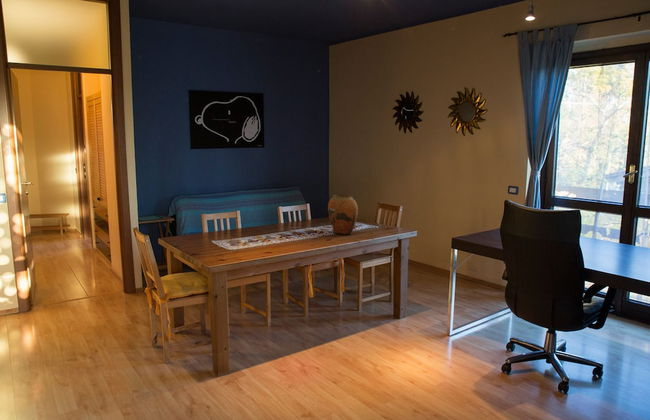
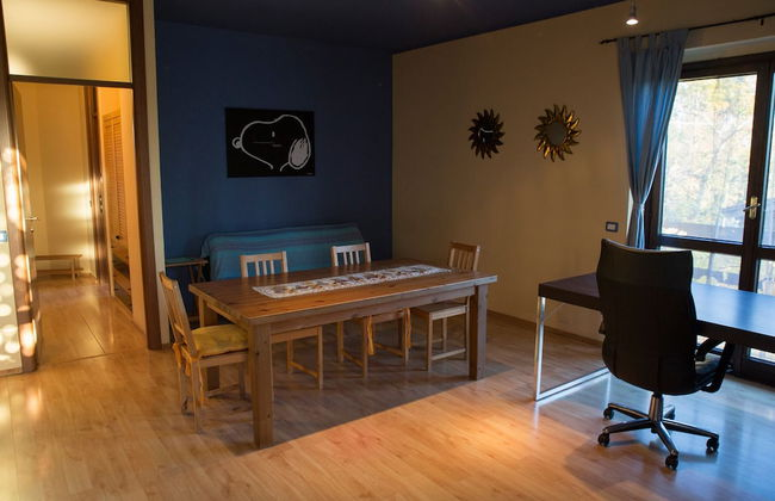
- vase [327,194,359,236]
